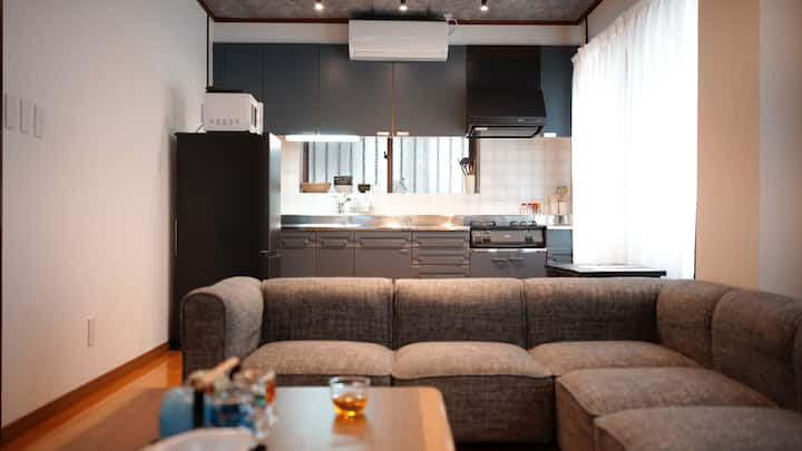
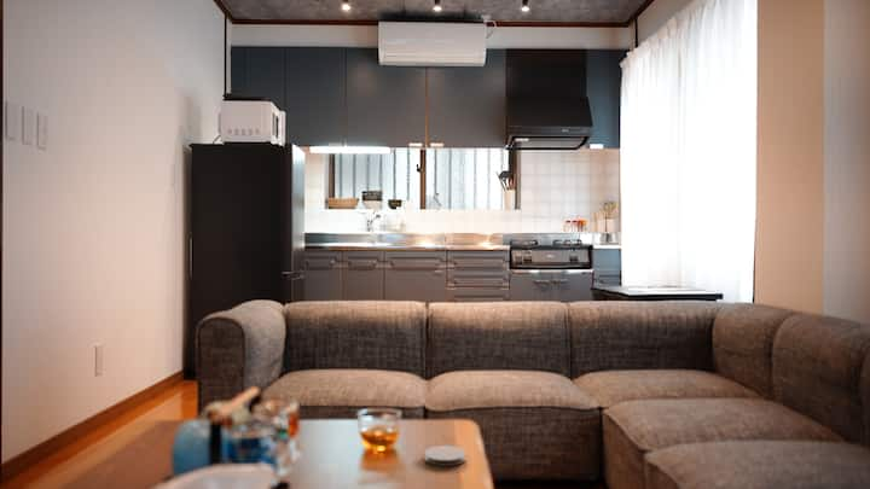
+ coaster [423,444,468,467]
